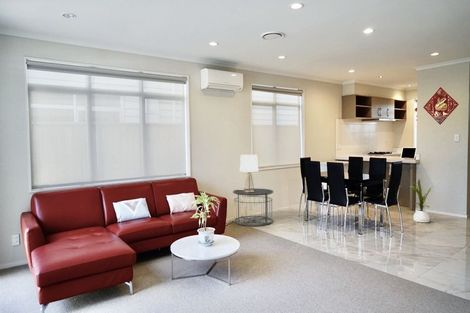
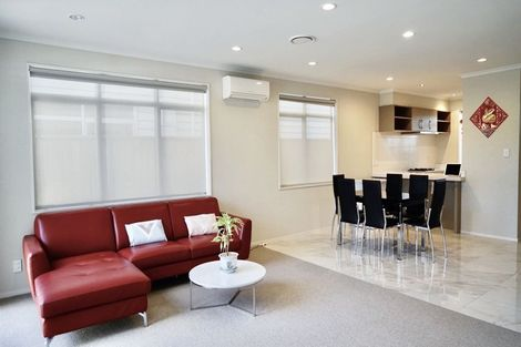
- house plant [408,178,434,223]
- lamp [239,154,259,193]
- side table [232,187,274,227]
